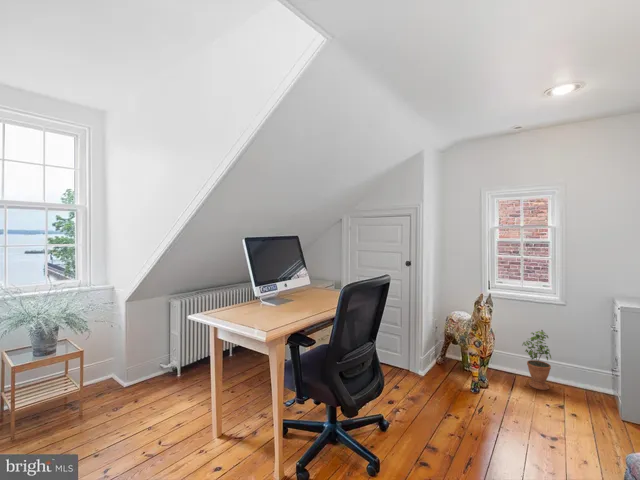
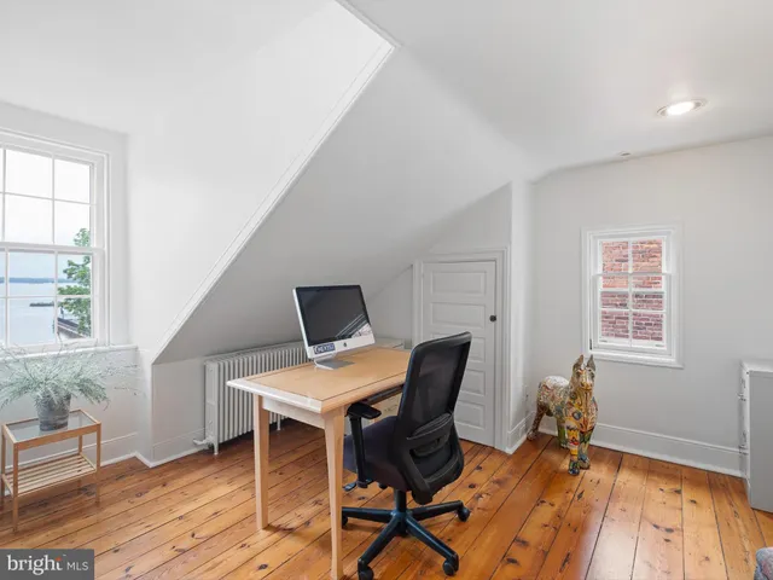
- potted plant [521,329,552,391]
